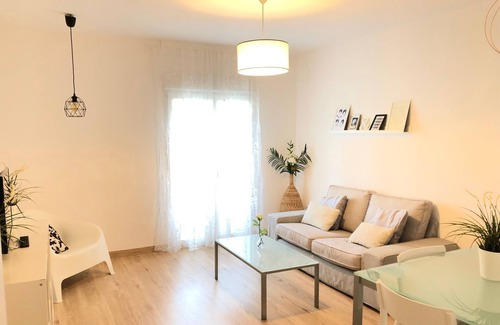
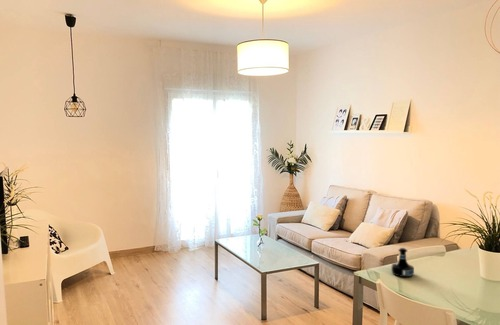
+ tequila bottle [390,247,415,278]
